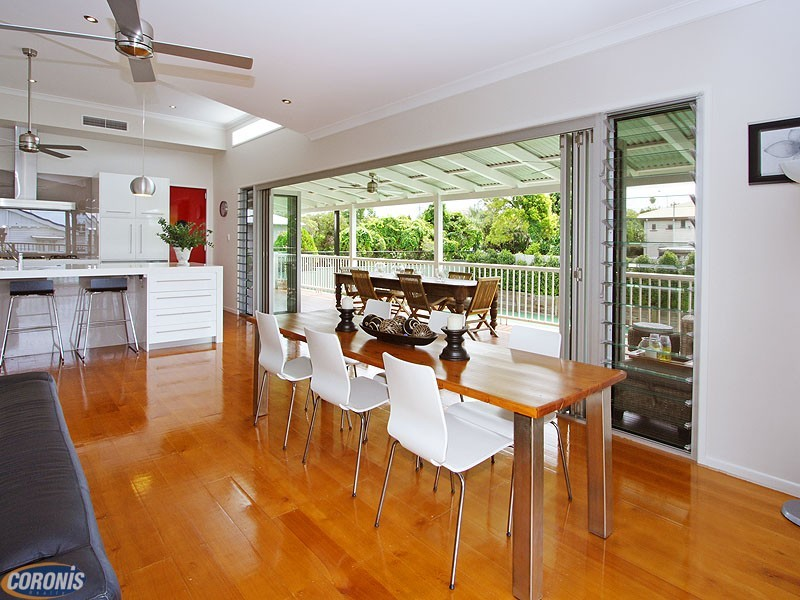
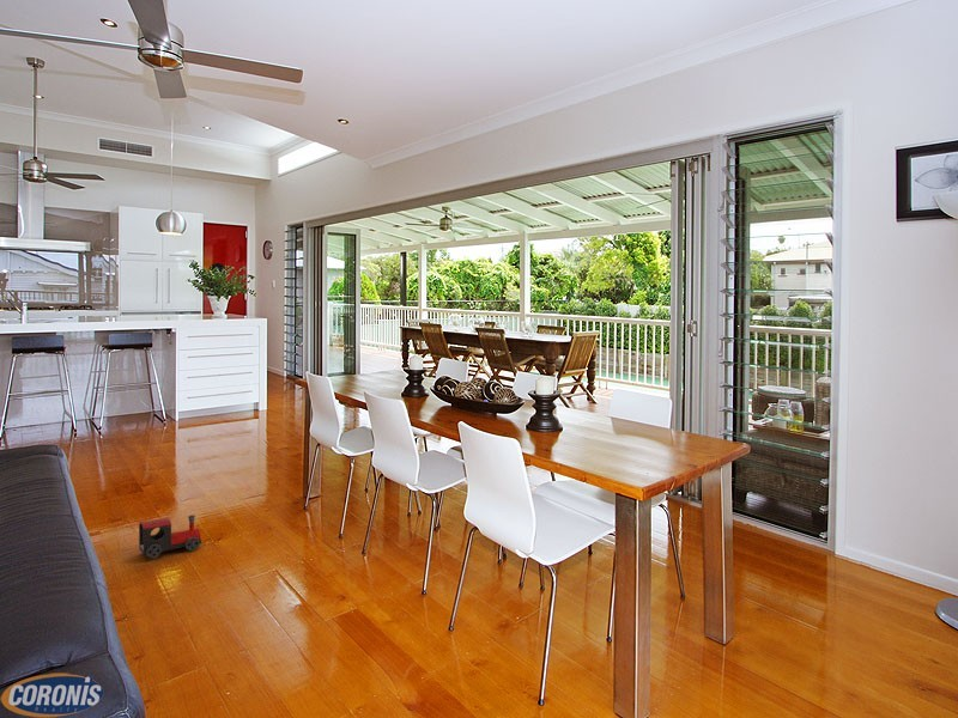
+ toy train [138,515,202,559]
